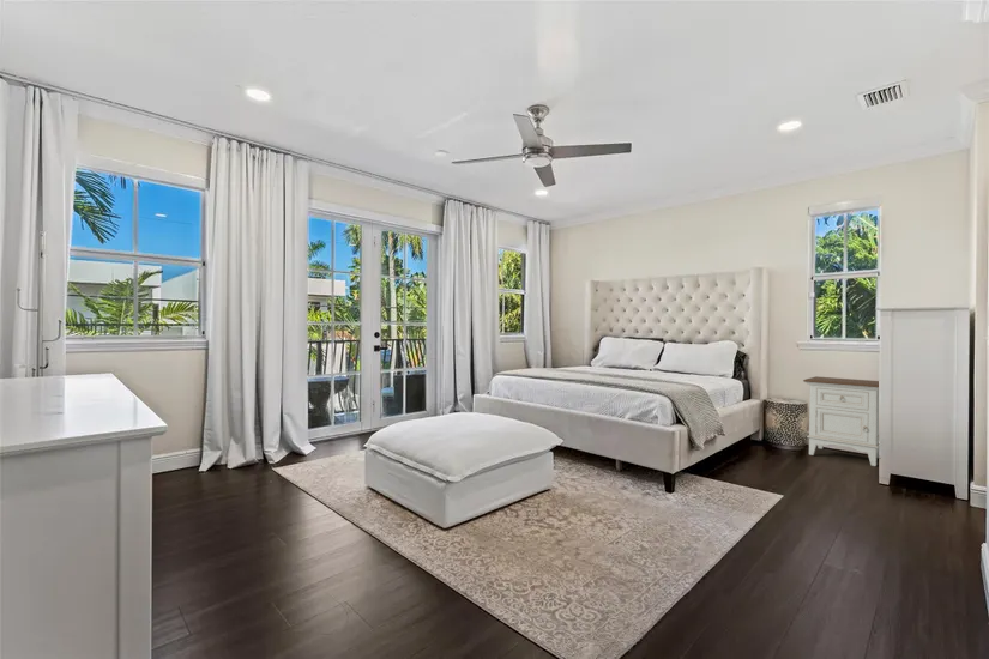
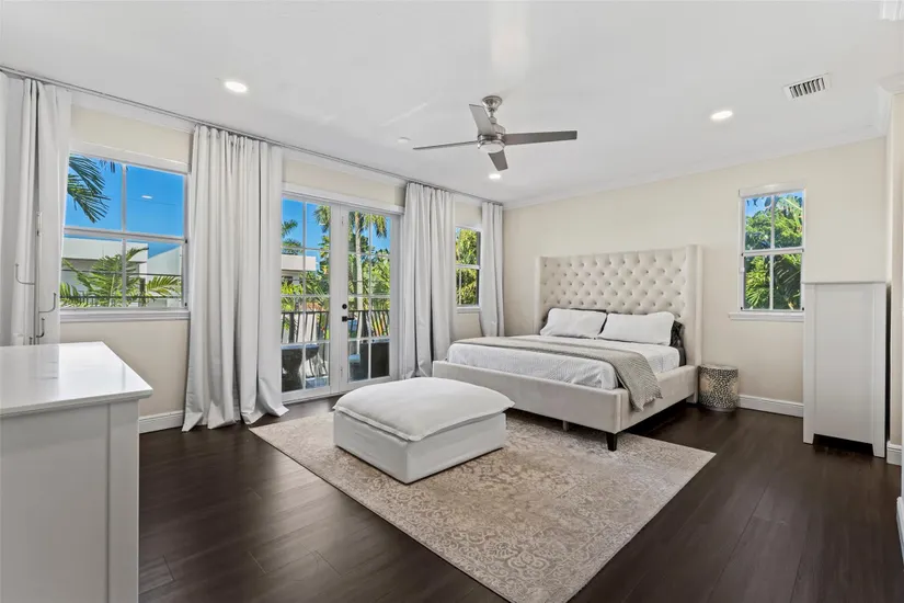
- nightstand [802,375,880,467]
